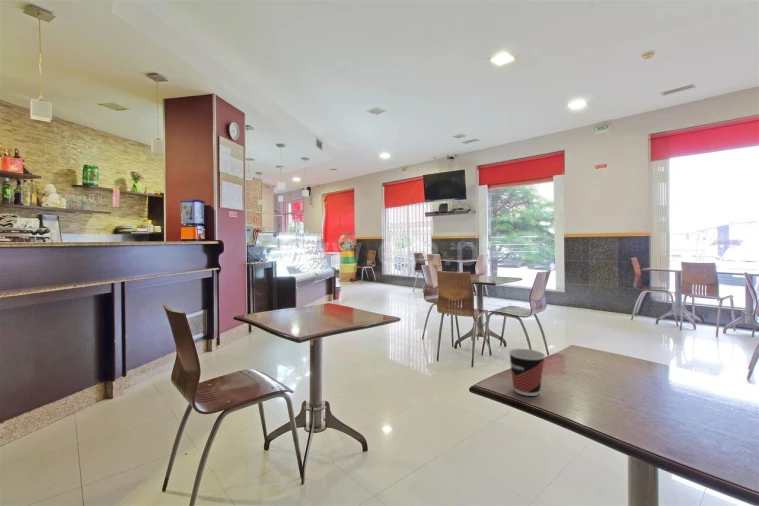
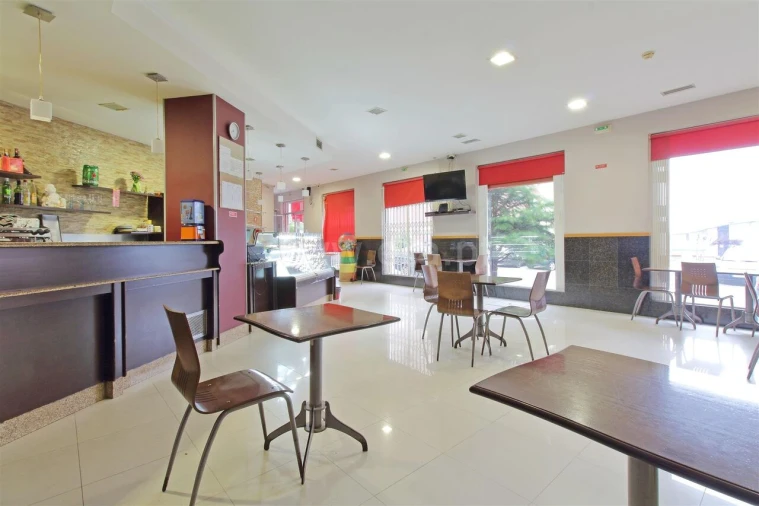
- cup [508,348,546,397]
